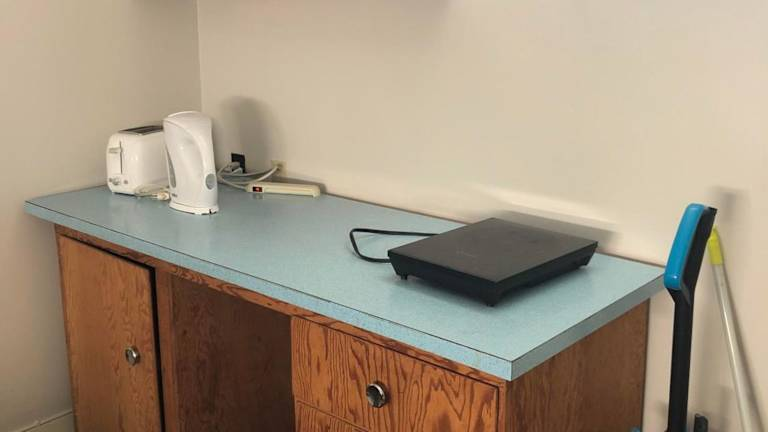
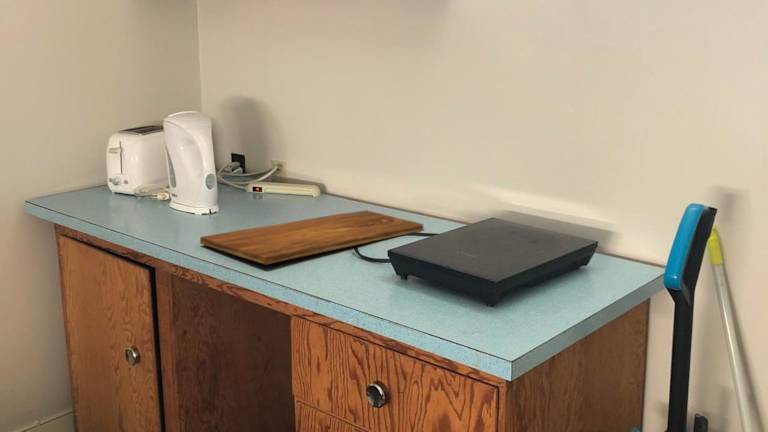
+ cutting board [199,209,424,265]
